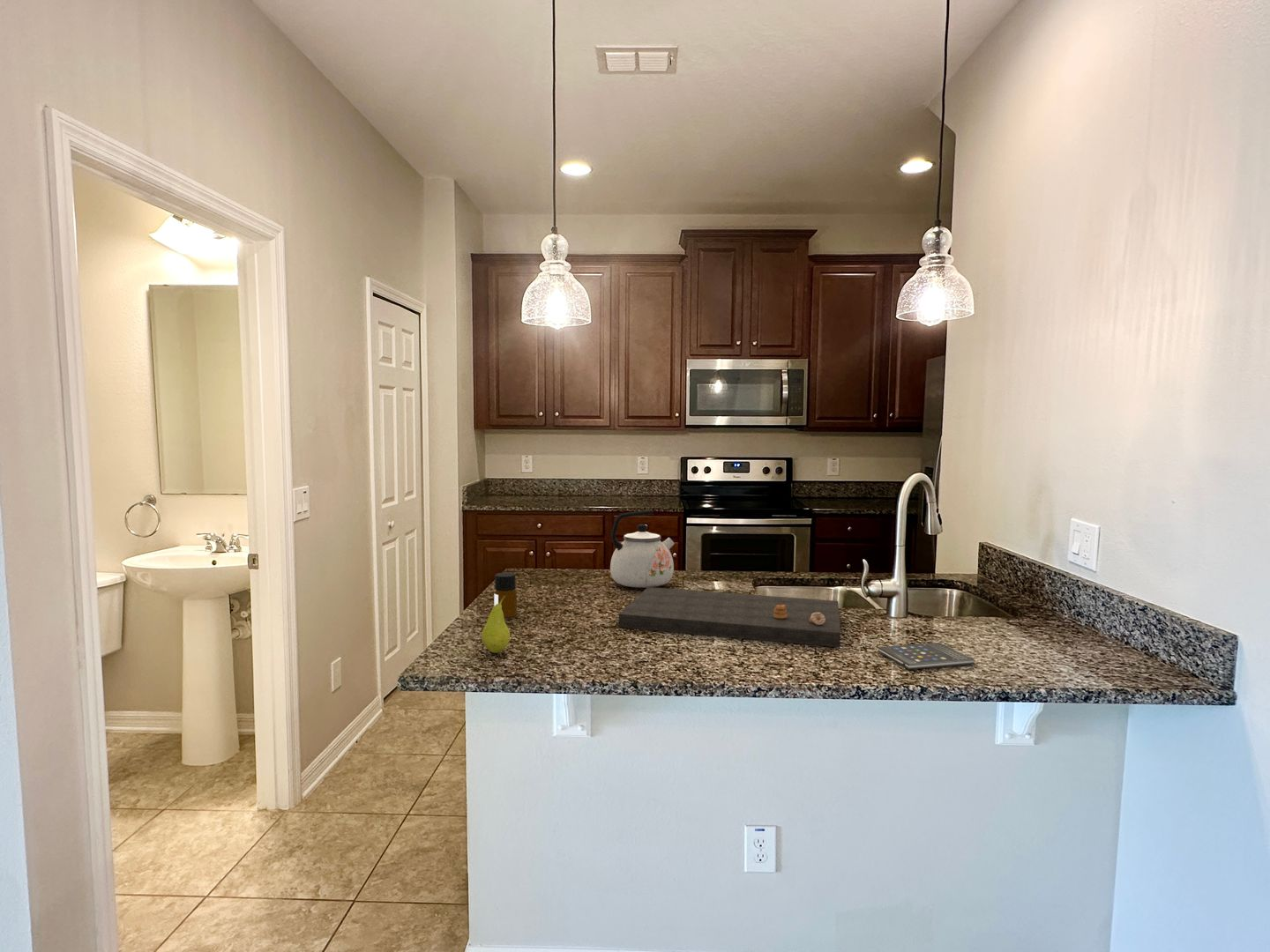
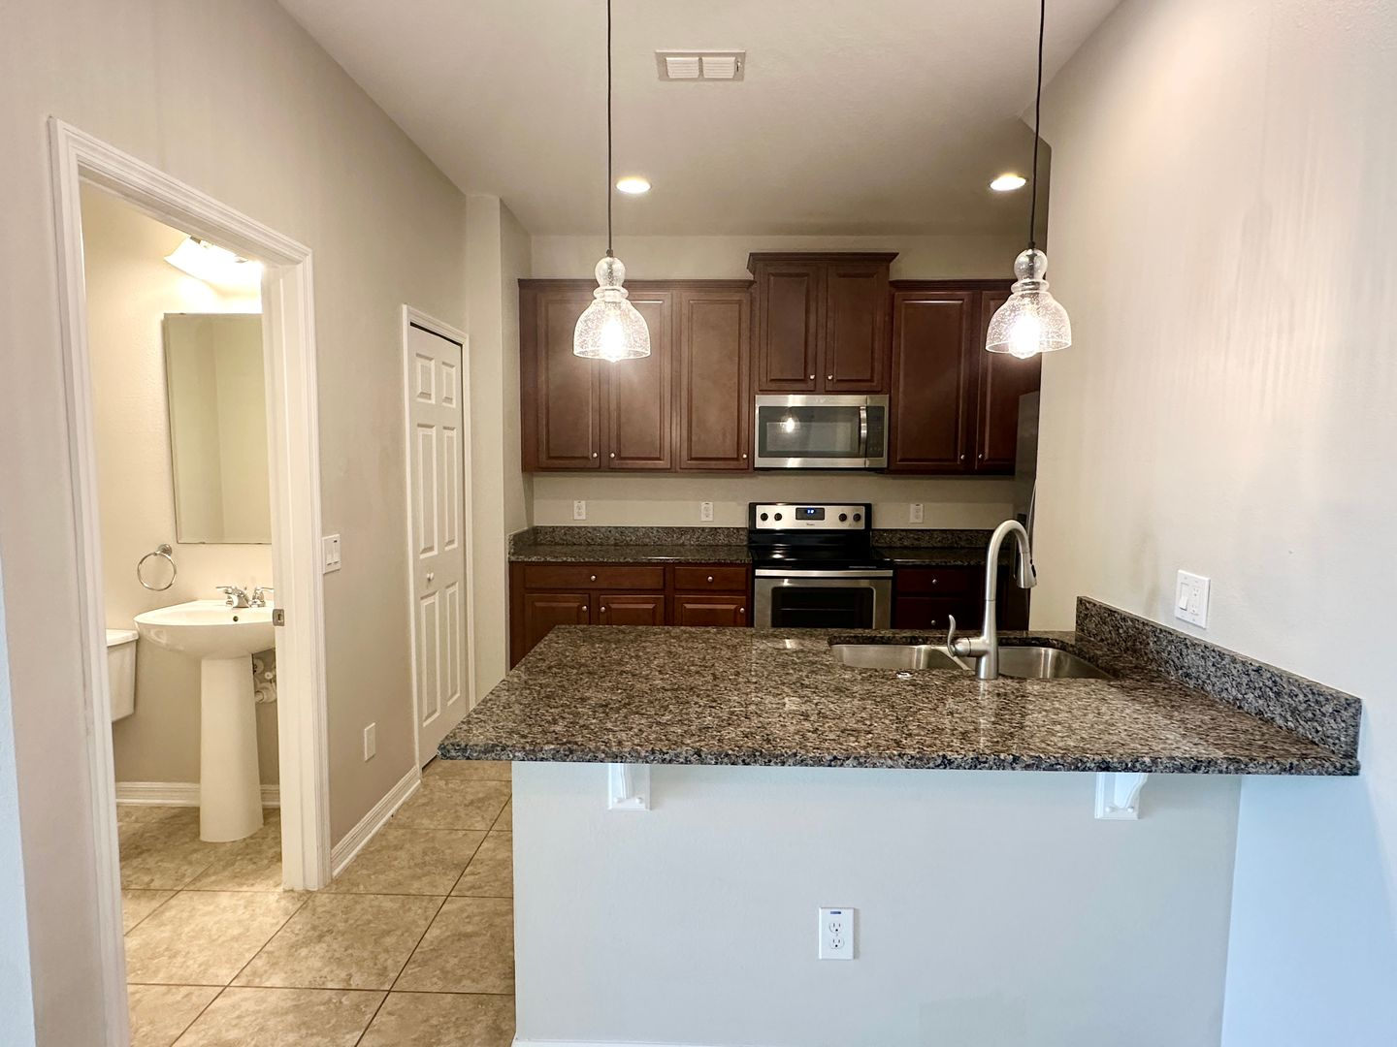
- smartphone [877,642,975,671]
- kettle [609,509,676,589]
- cutting board [618,587,841,648]
- bottle [493,572,518,619]
- fruit [481,595,511,654]
